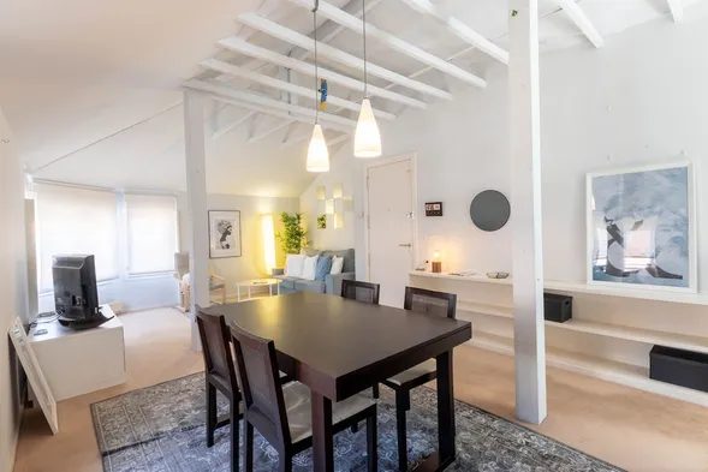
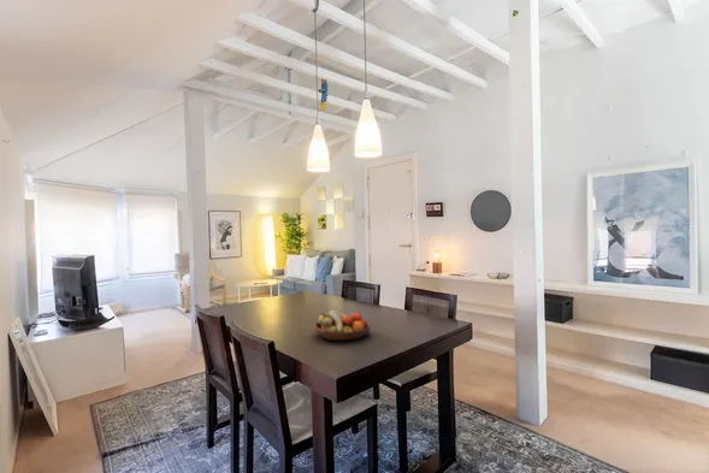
+ fruit bowl [313,309,372,342]
